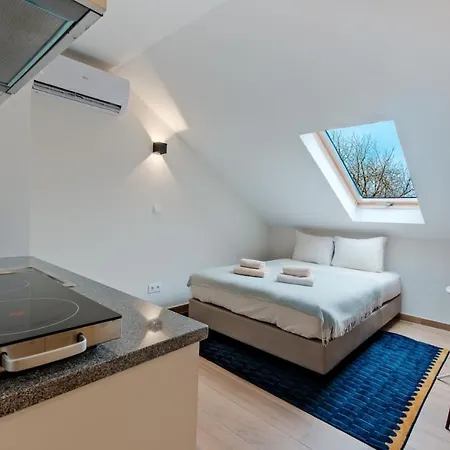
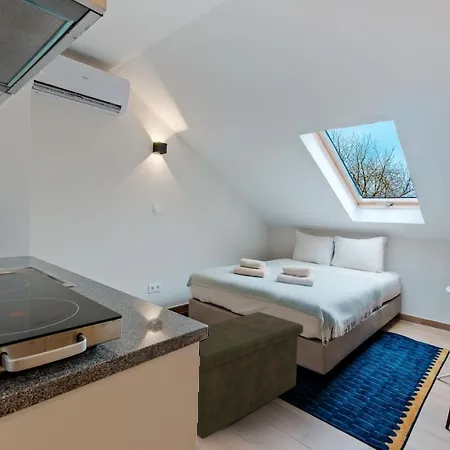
+ storage bench [196,311,304,440]
